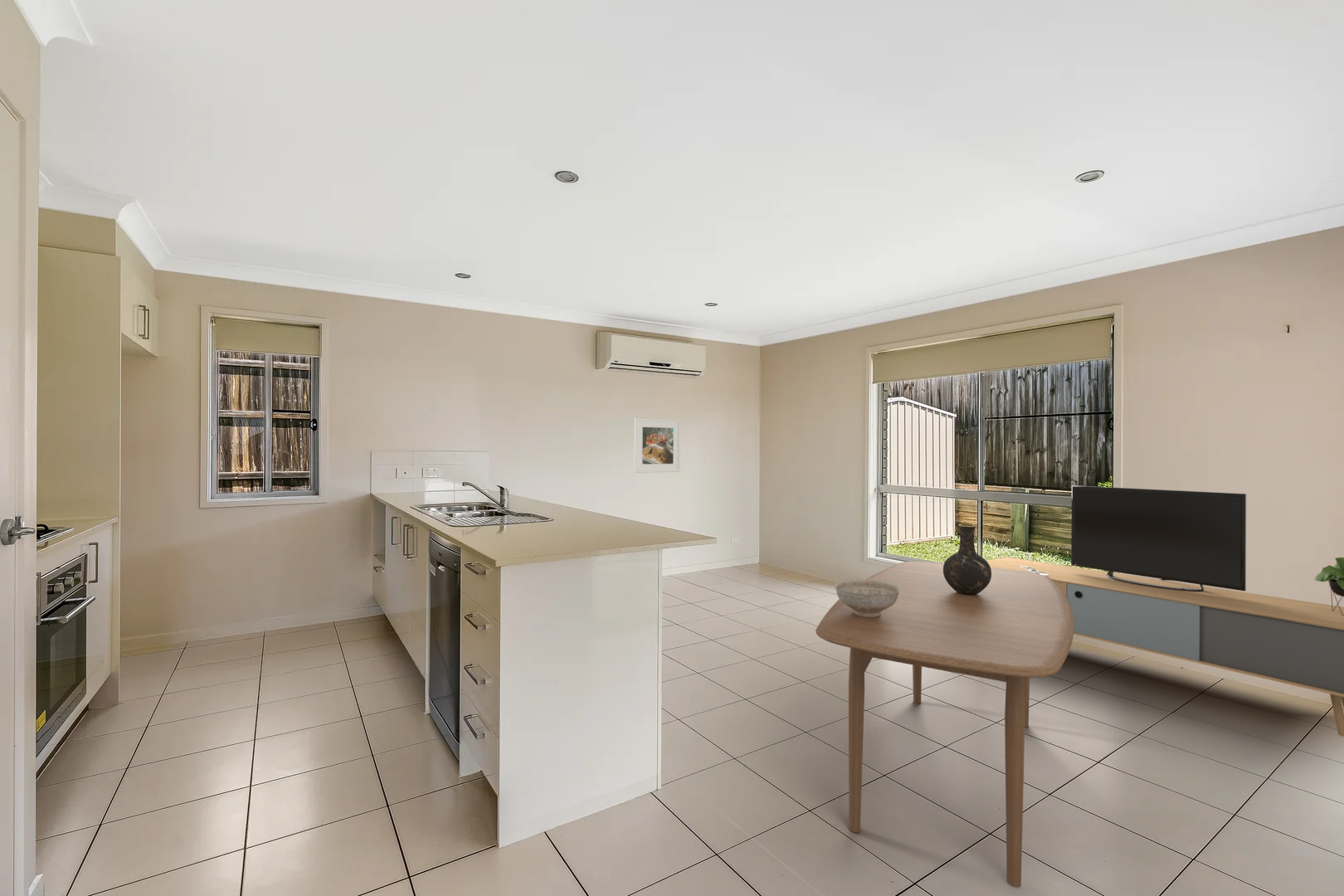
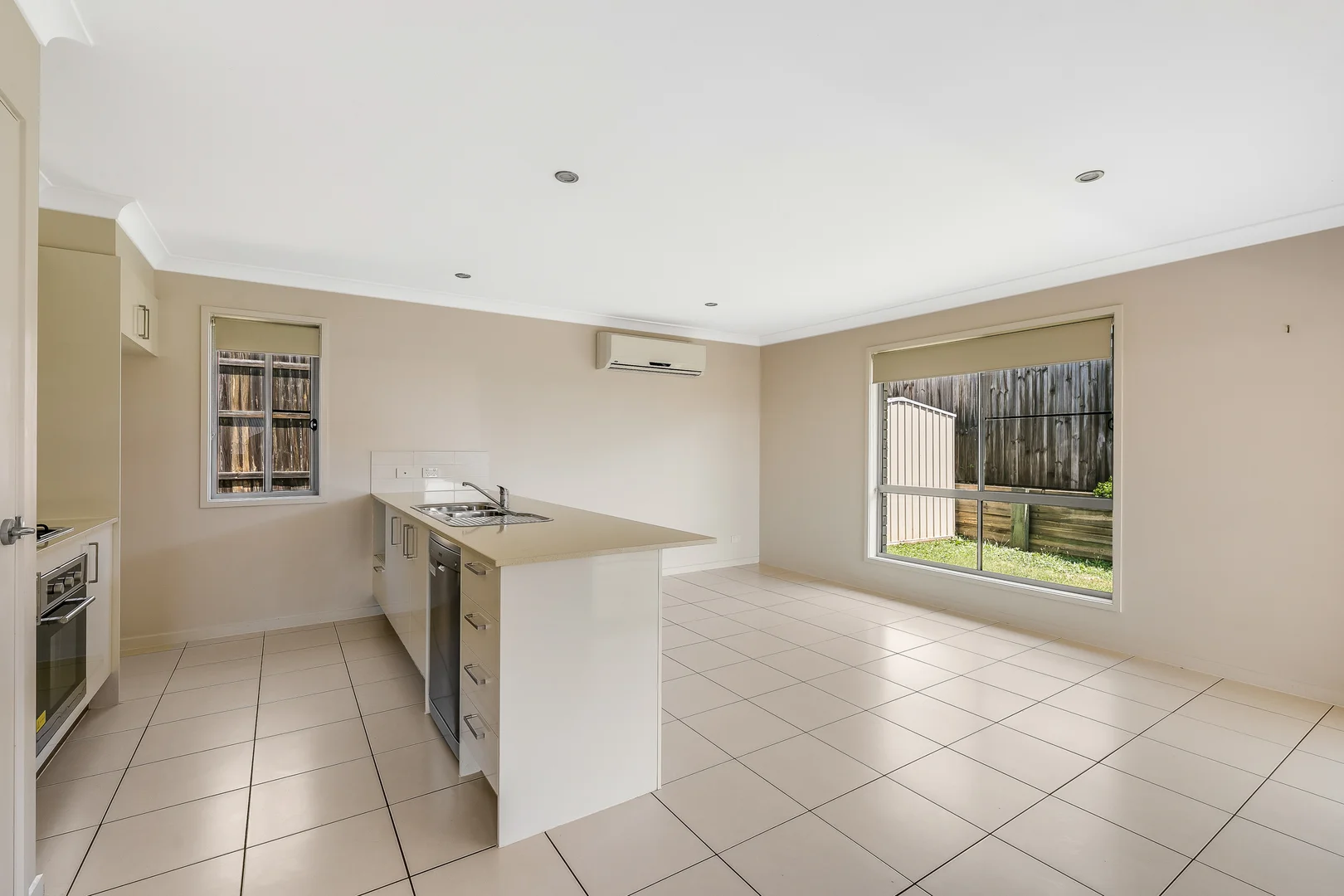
- vase [943,523,991,595]
- decorative bowl [834,579,899,617]
- dining table [815,561,1074,889]
- media console [986,485,1344,737]
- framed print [633,417,681,474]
